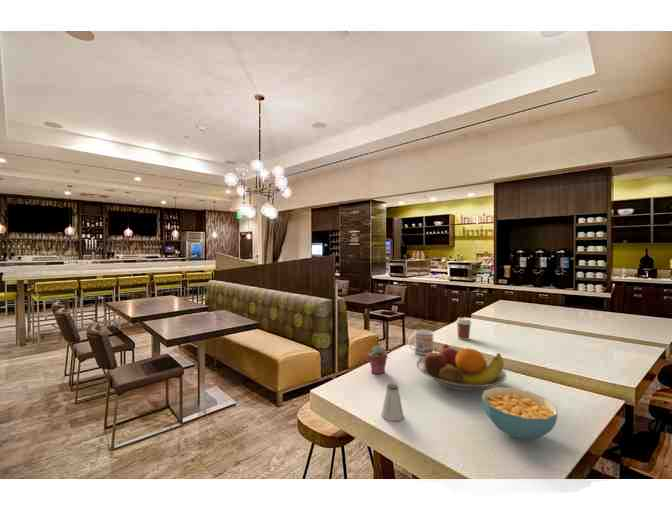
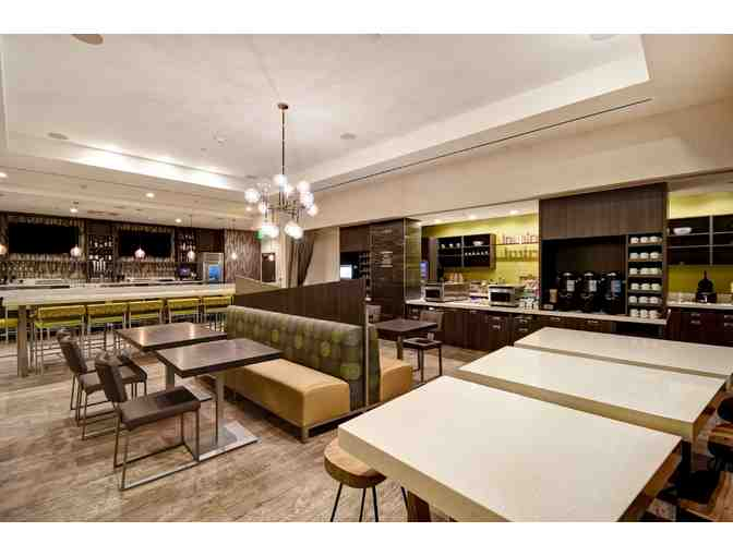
- fruit bowl [415,343,508,392]
- potted succulent [366,345,389,375]
- saltshaker [381,382,404,422]
- cereal bowl [481,386,558,440]
- mug [407,329,434,356]
- coffee cup [455,317,473,341]
